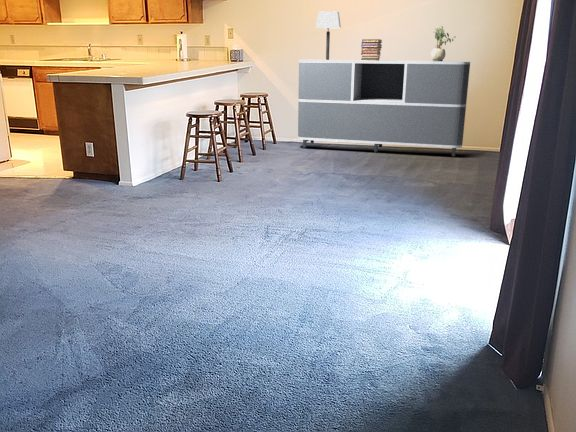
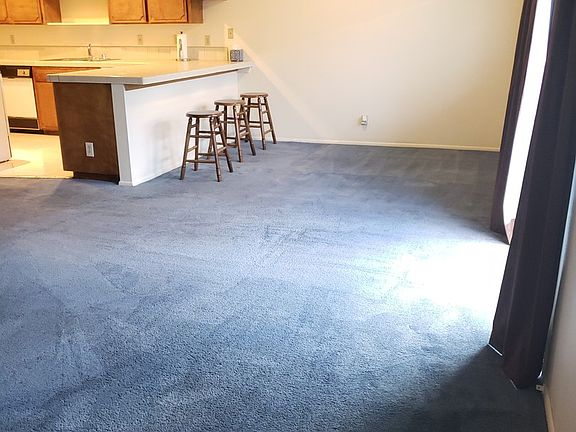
- book stack [360,38,383,61]
- table lamp [315,10,342,60]
- sideboard [297,59,471,157]
- potted plant [430,25,457,61]
